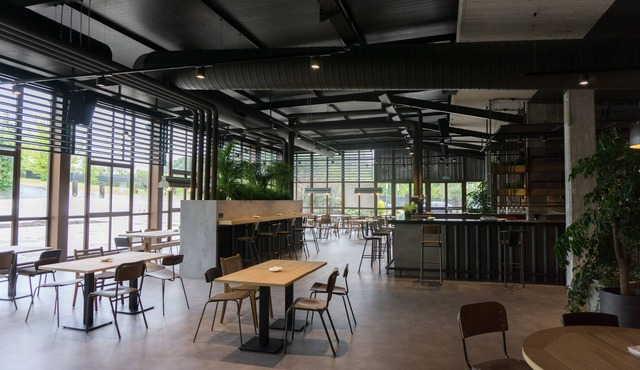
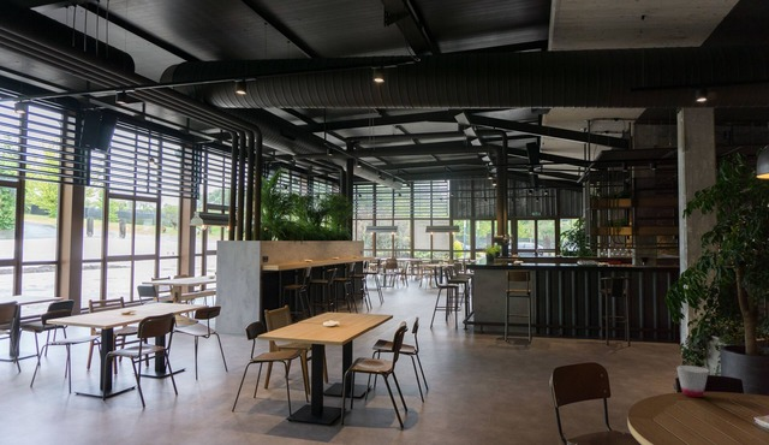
+ cup [675,364,709,398]
